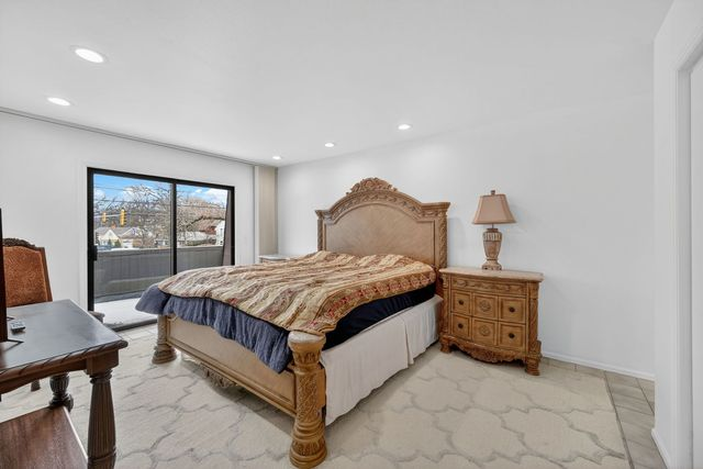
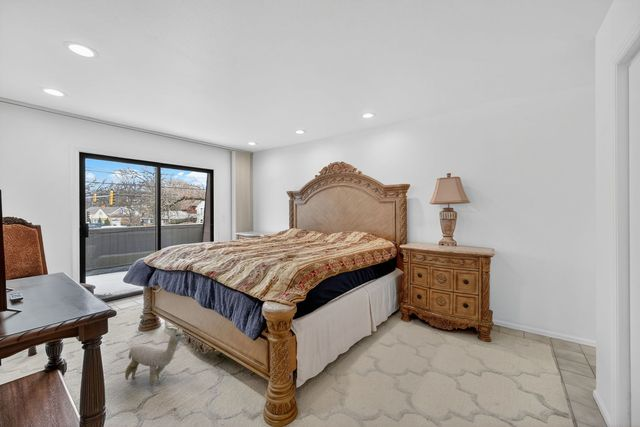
+ plush toy [124,325,186,387]
